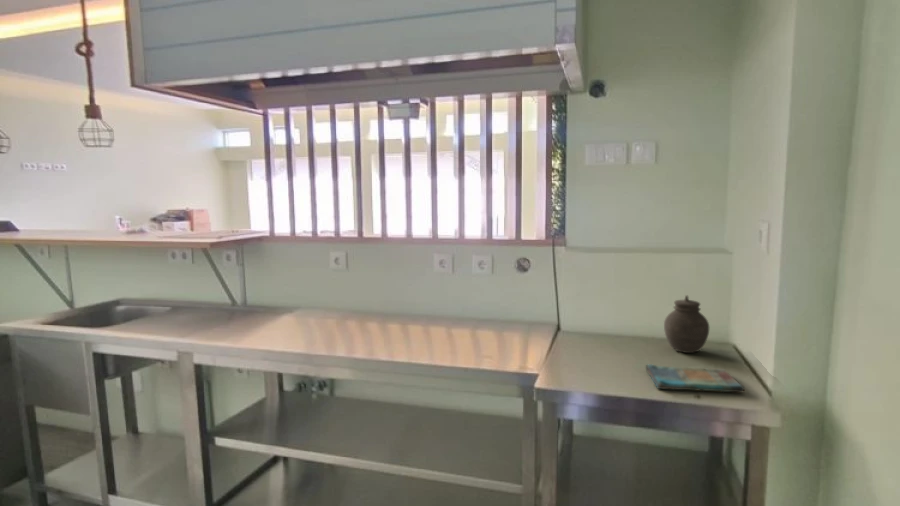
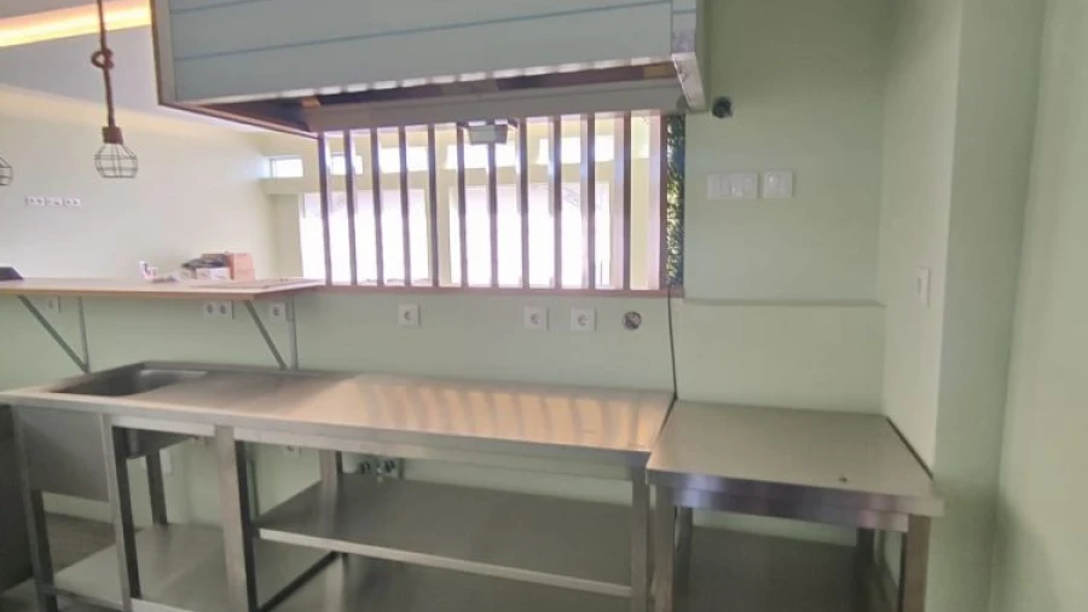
- dish towel [645,363,745,393]
- jar [663,294,710,354]
